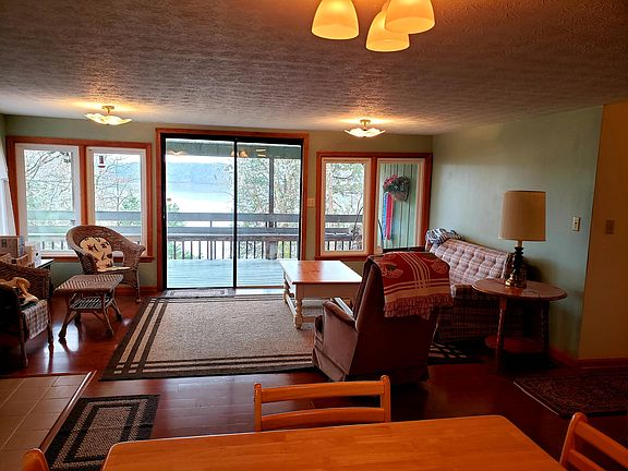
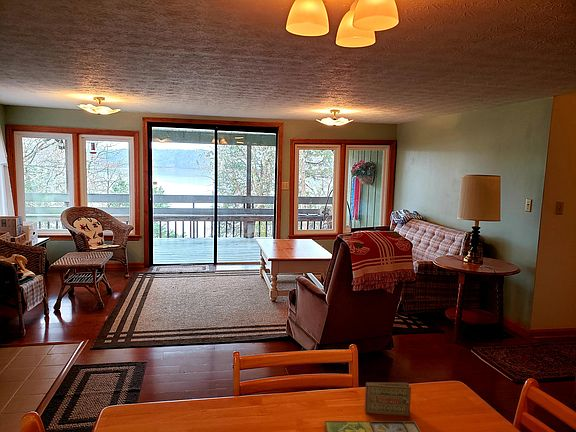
+ board game [324,381,422,432]
